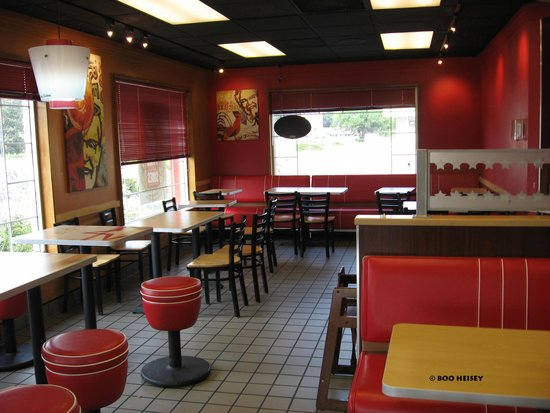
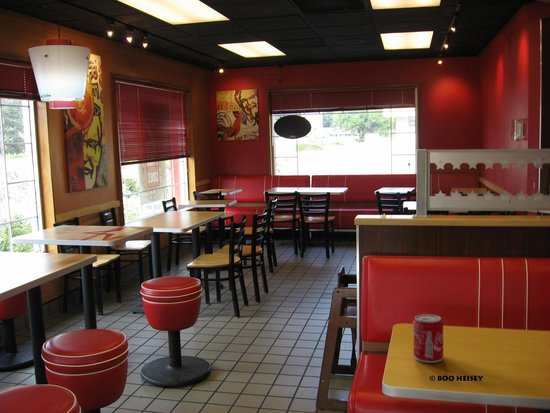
+ beverage can [412,313,444,364]
